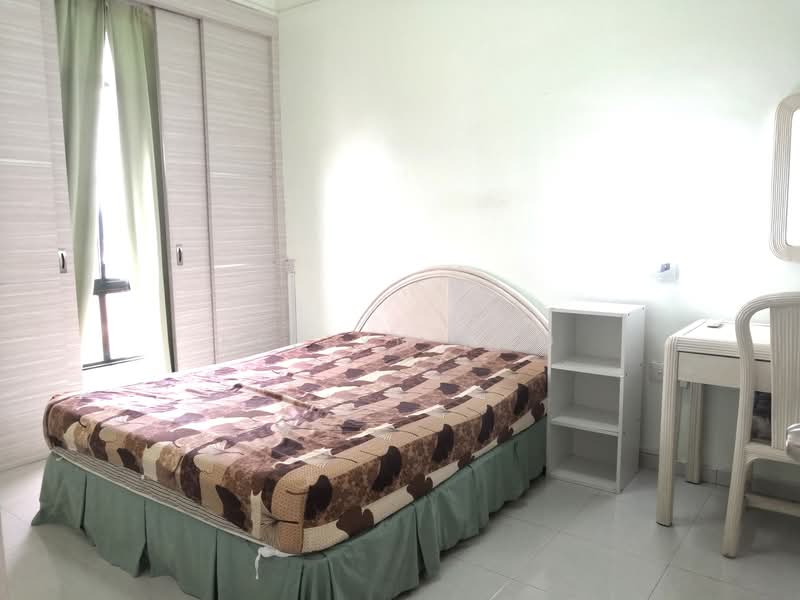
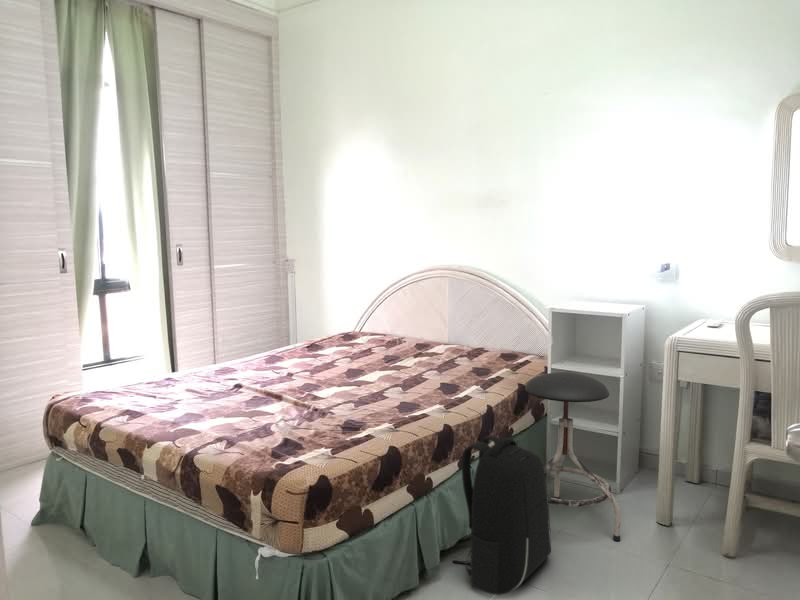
+ stool [524,371,621,542]
+ backpack [451,434,552,596]
